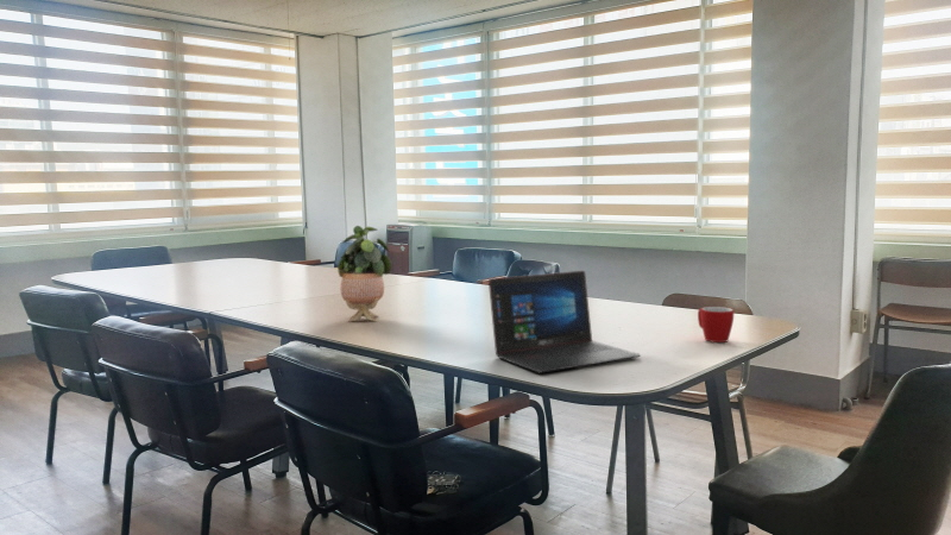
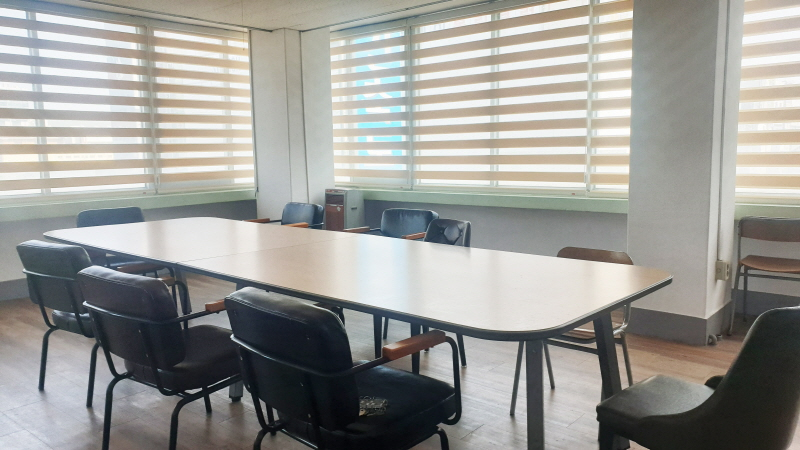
- laptop [487,270,642,374]
- potted plant [336,225,392,322]
- mug [697,306,735,344]
